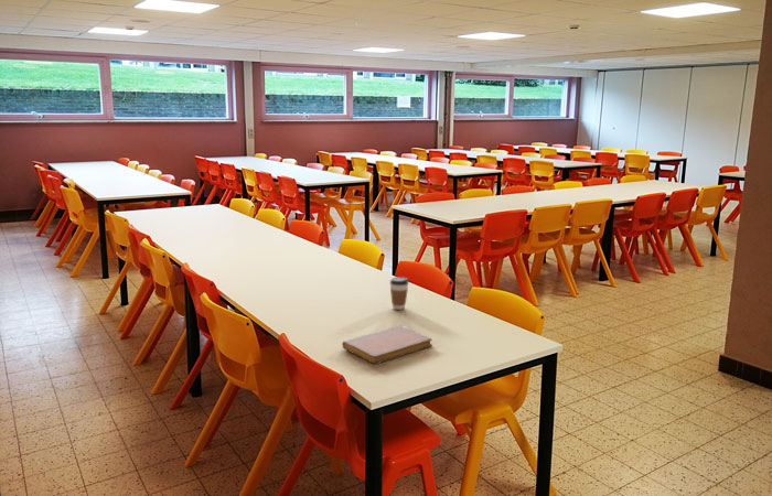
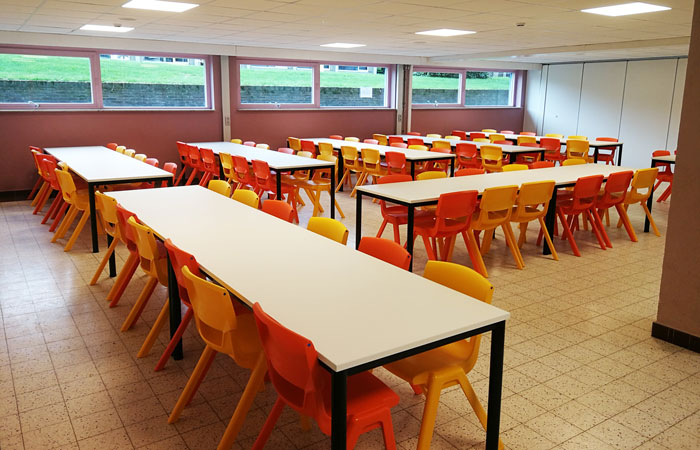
- notebook [341,324,433,365]
- coffee cup [389,276,410,311]
